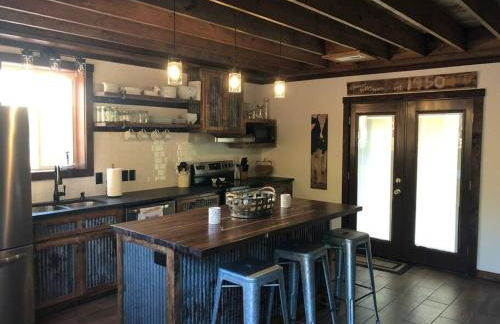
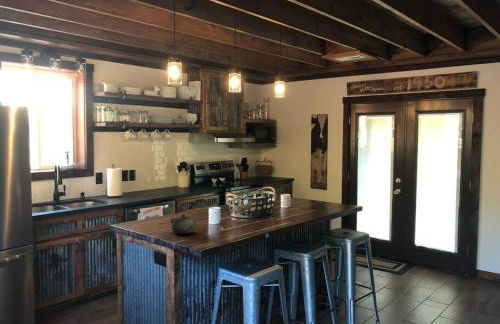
+ teapot [170,213,199,235]
